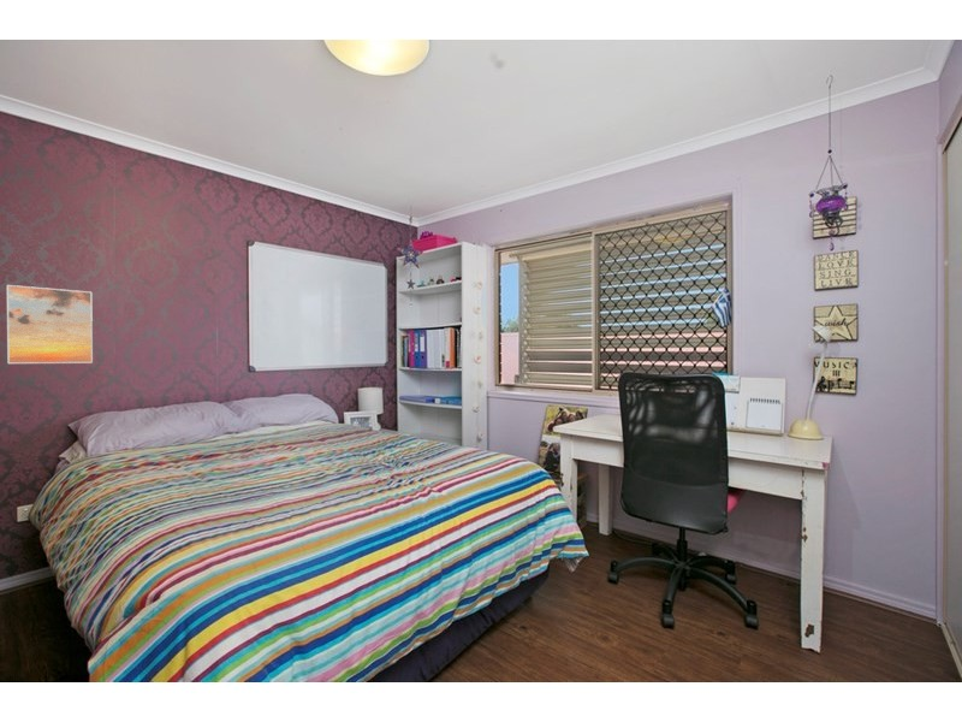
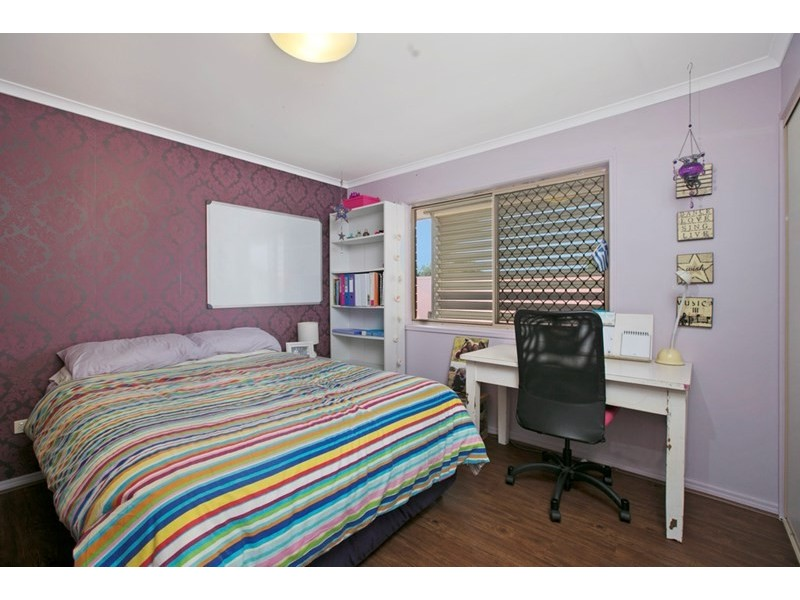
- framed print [6,284,94,365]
